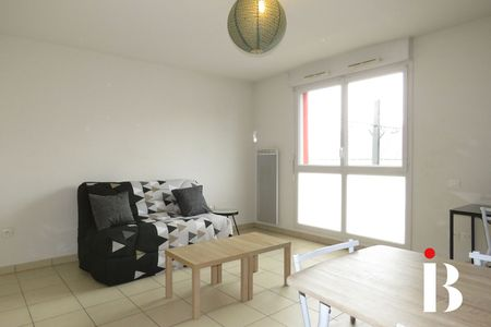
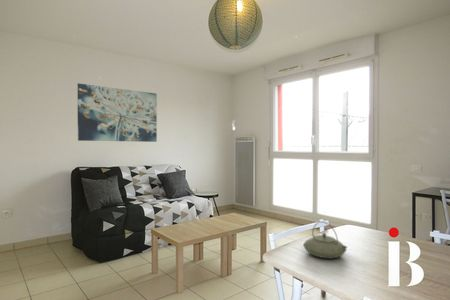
+ teapot [302,220,348,259]
+ wall art [76,82,158,143]
